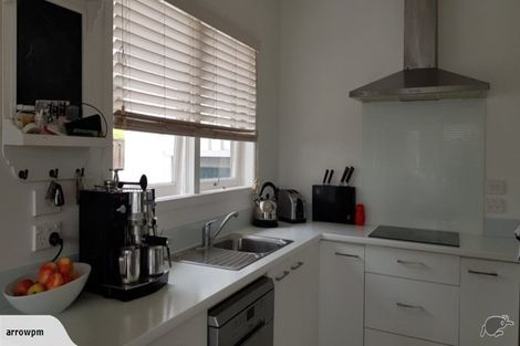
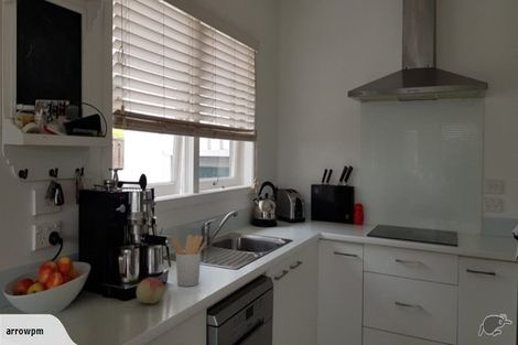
+ utensil holder [172,234,207,288]
+ fruit [136,277,165,305]
